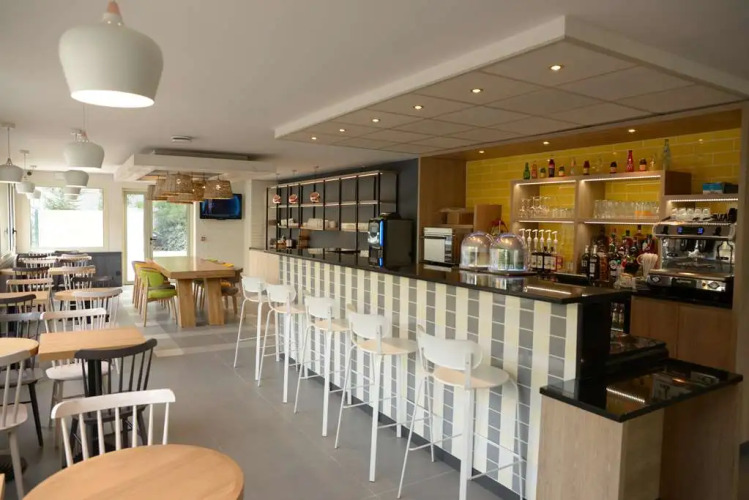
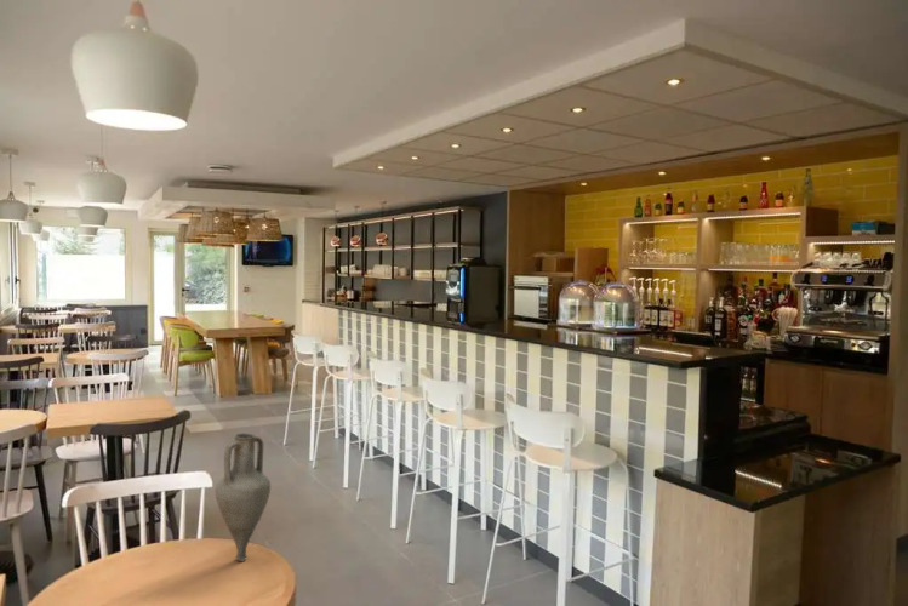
+ vase [213,433,272,562]
